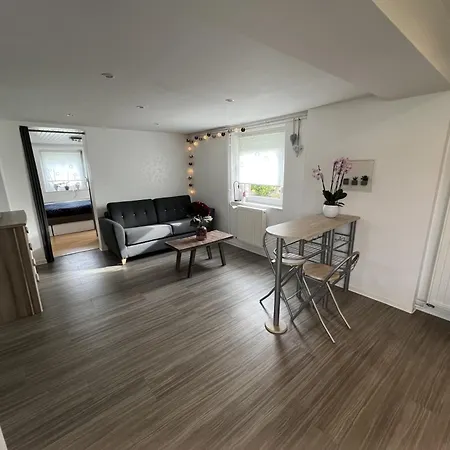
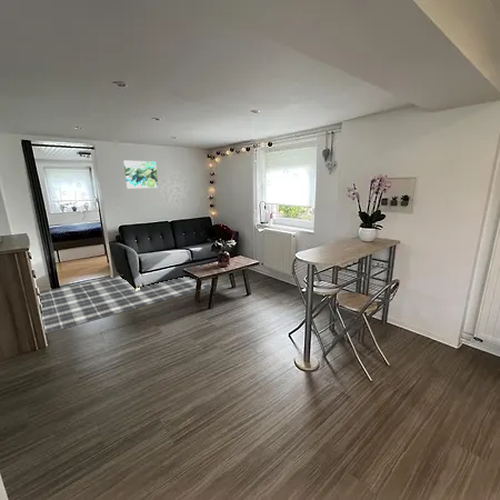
+ rug [39,274,212,334]
+ wall art [123,160,159,189]
